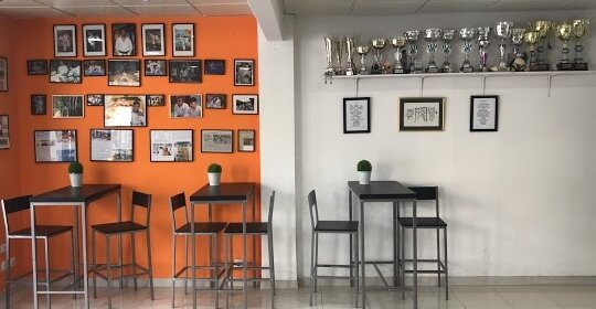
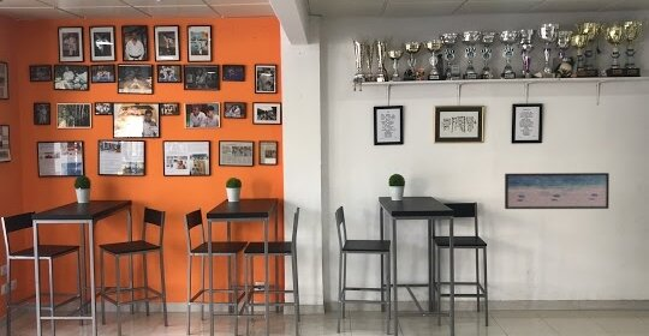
+ wall art [504,172,611,210]
